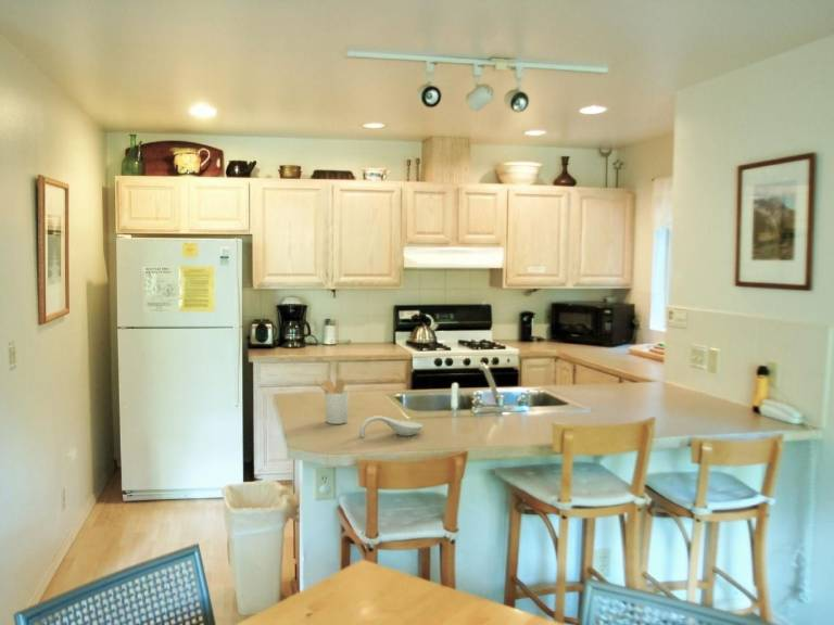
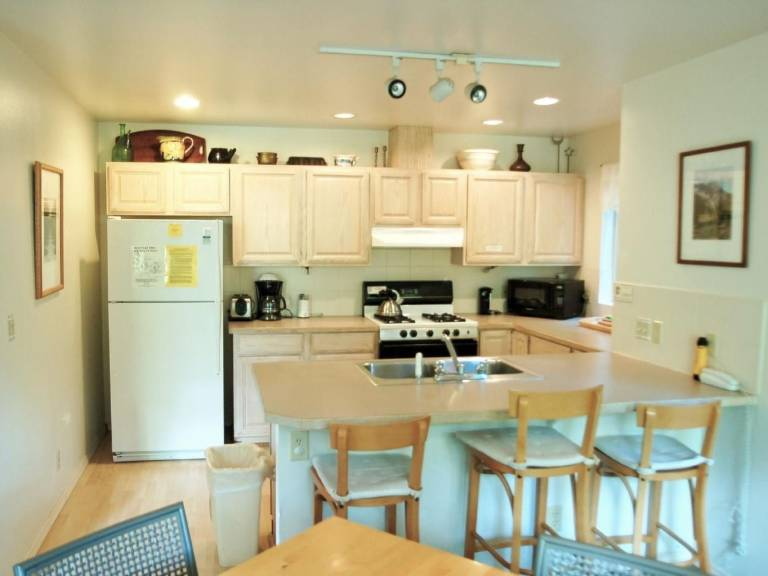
- spoon rest [358,414,424,438]
- utensil holder [313,378,351,425]
